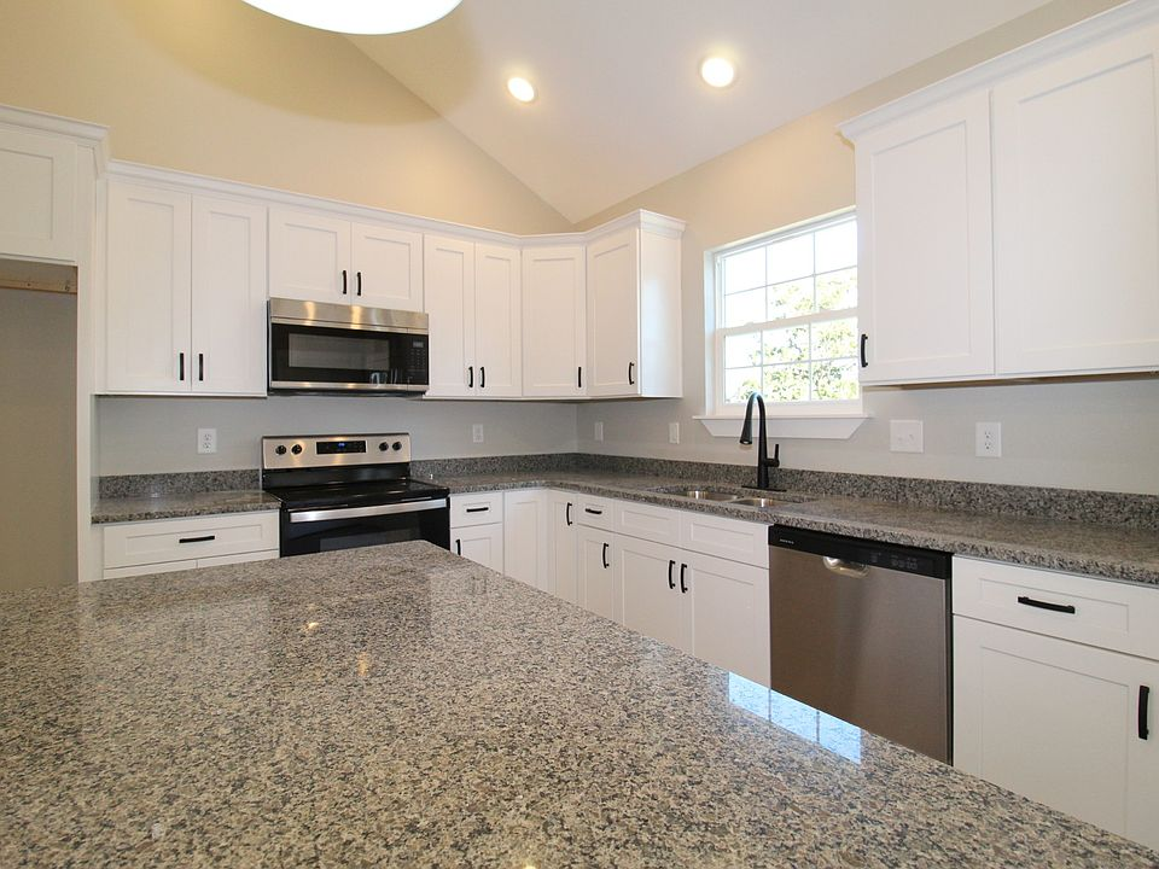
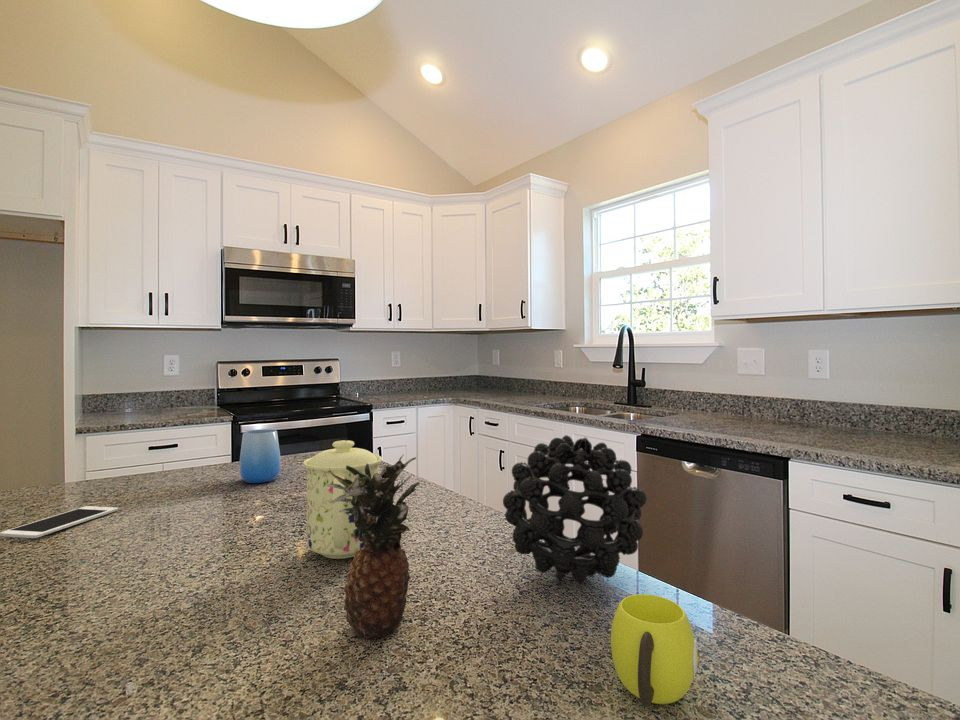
+ fruit [326,454,421,641]
+ cell phone [0,505,119,539]
+ cup [610,593,701,707]
+ decorative ball [502,434,648,585]
+ cup [239,428,281,484]
+ mug [302,439,383,560]
